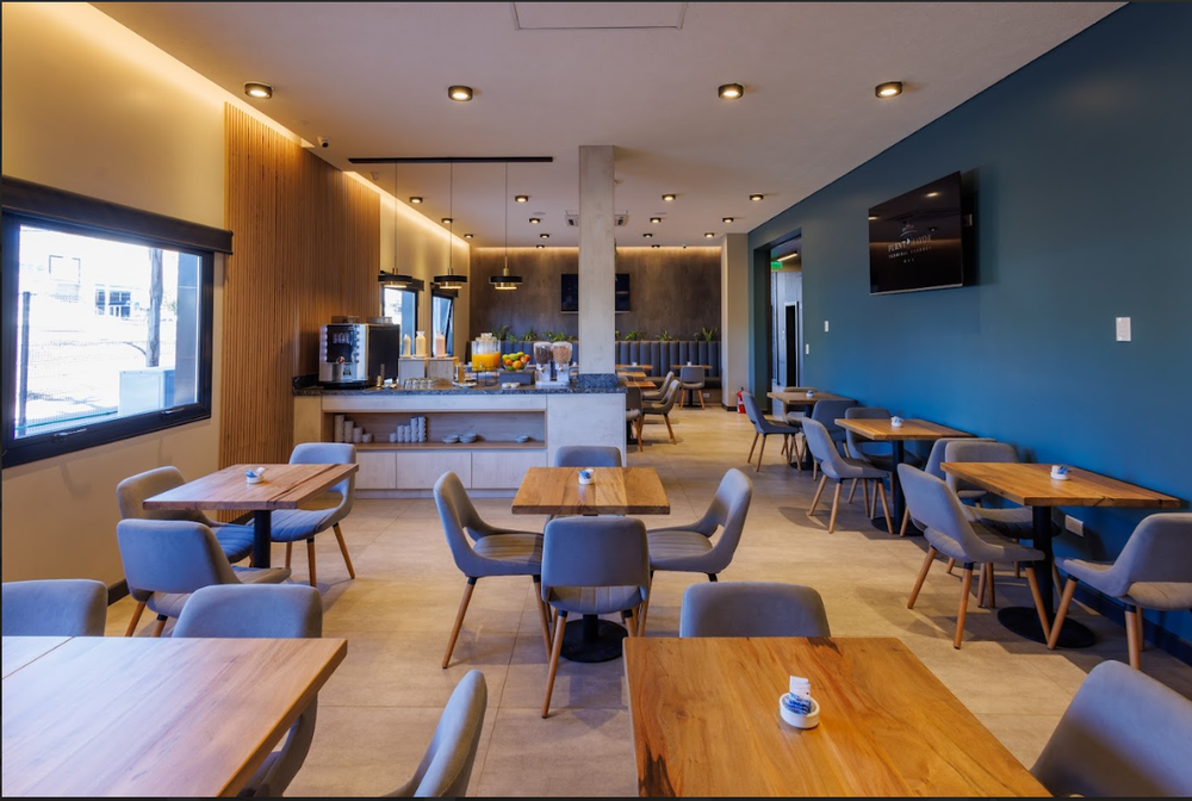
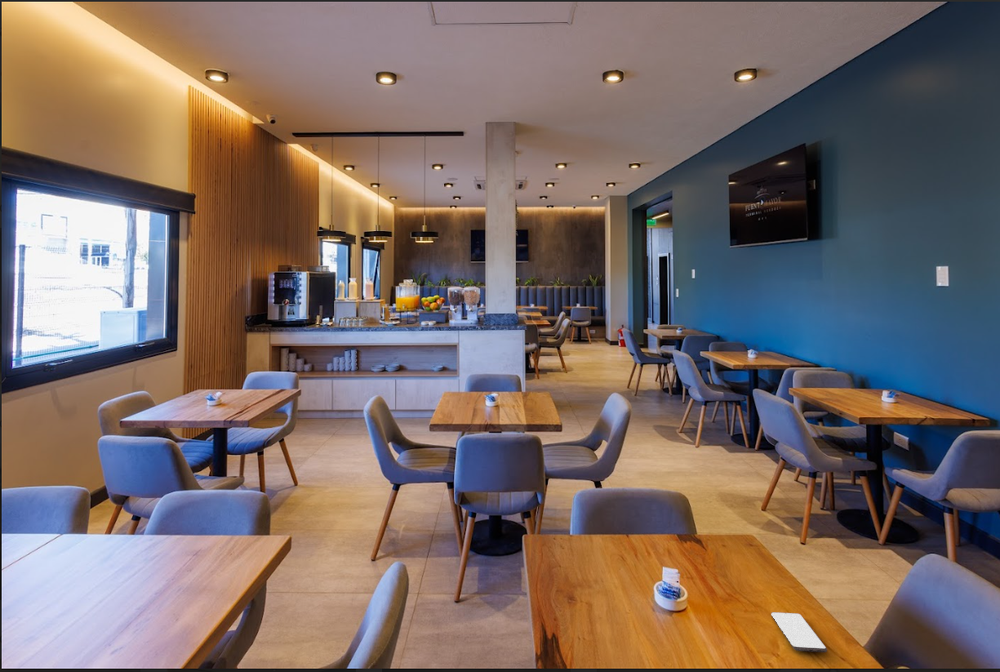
+ smartphone [770,611,828,653]
